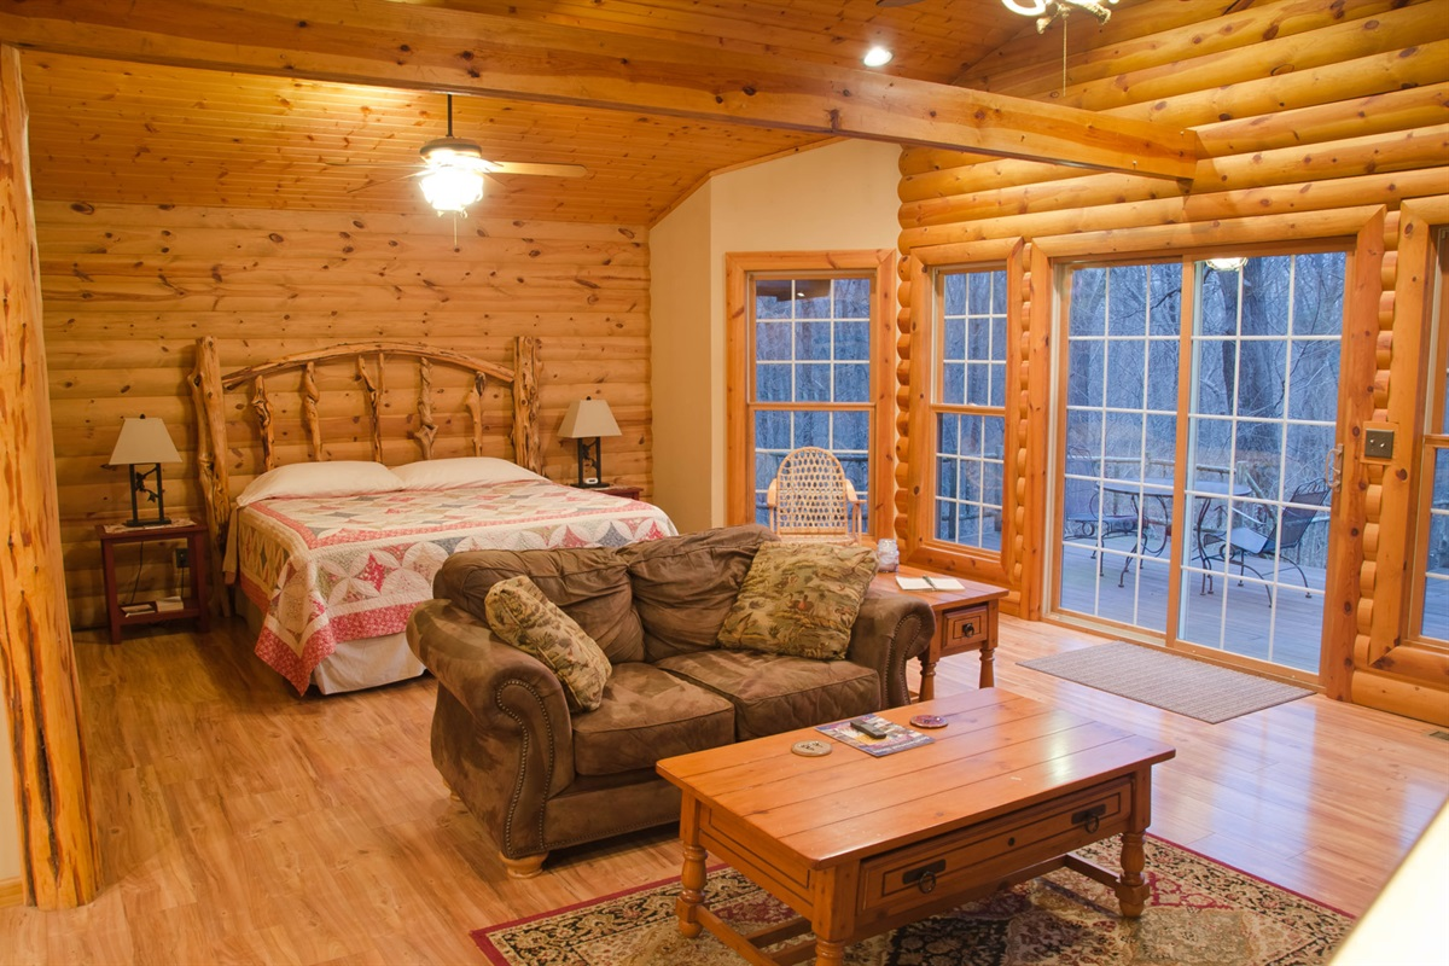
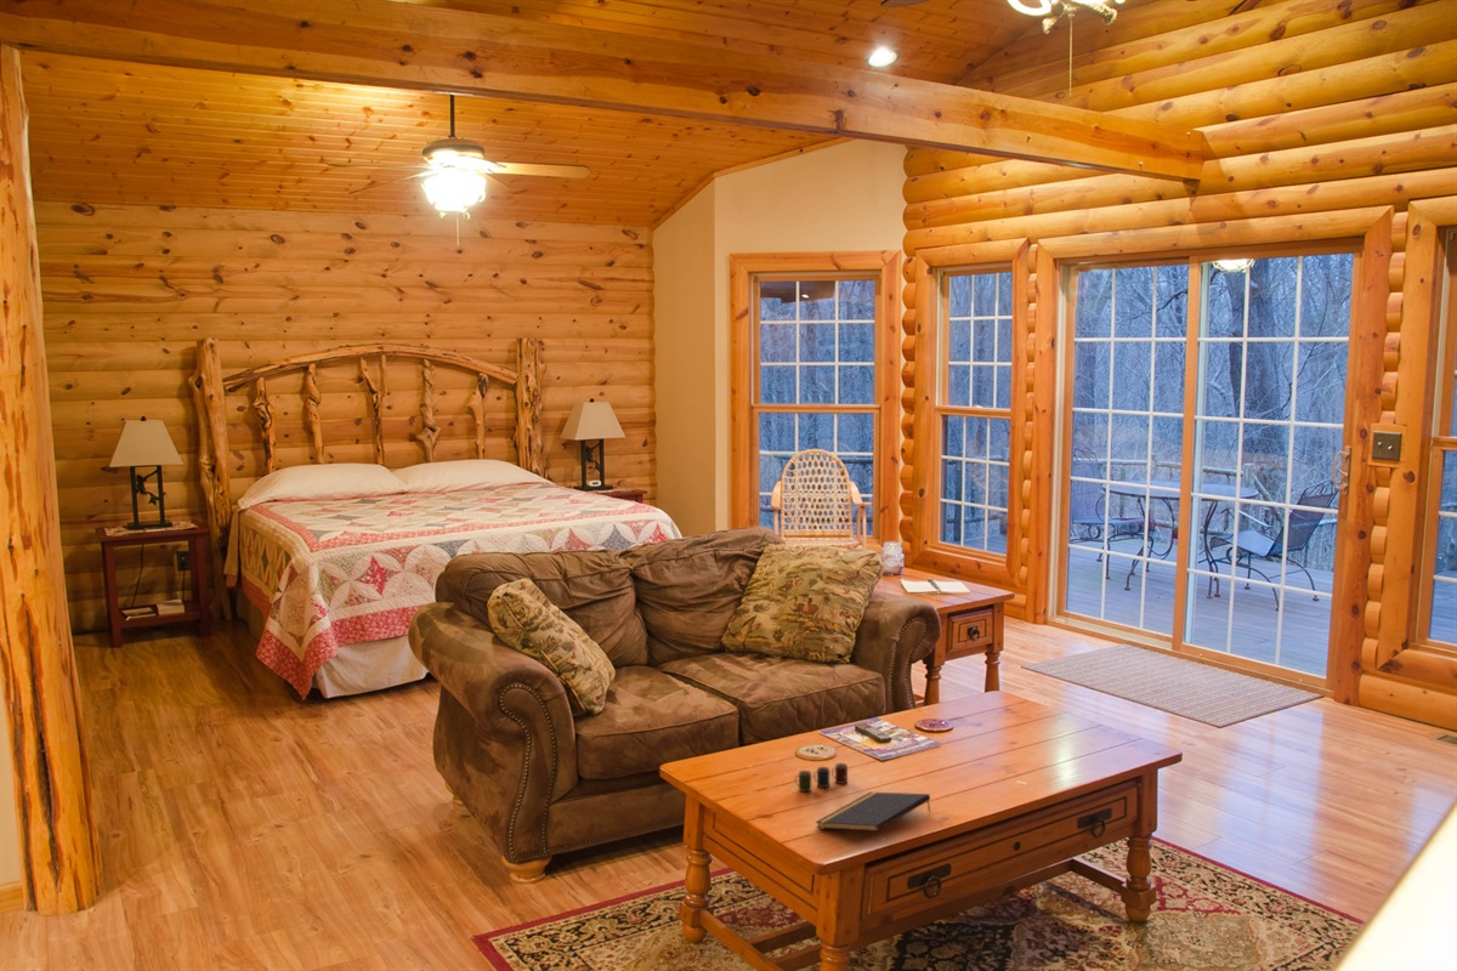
+ cup [794,762,849,793]
+ notepad [815,791,931,833]
